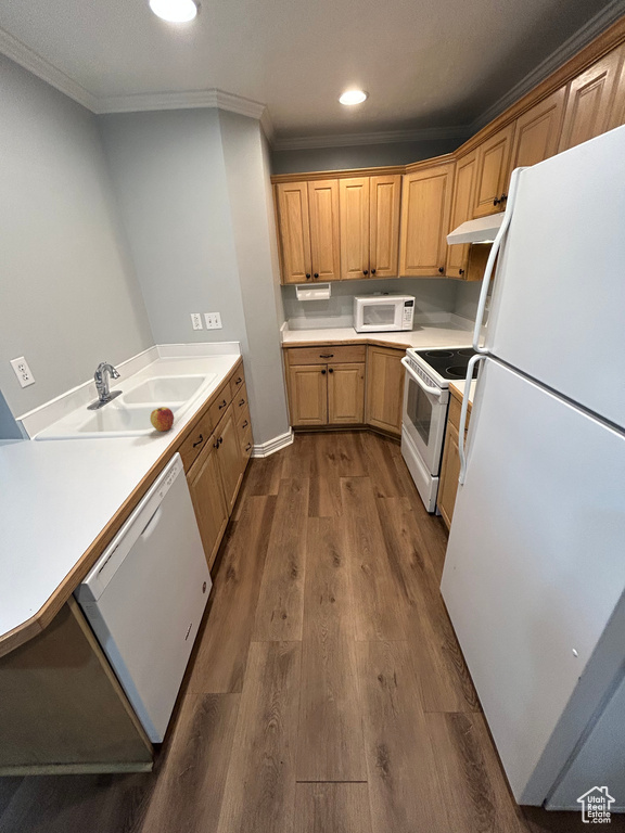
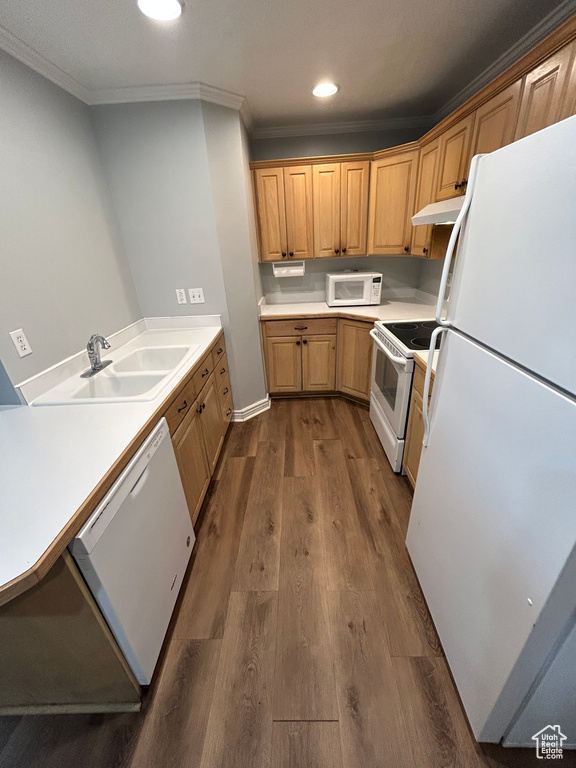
- apple [149,406,175,433]
